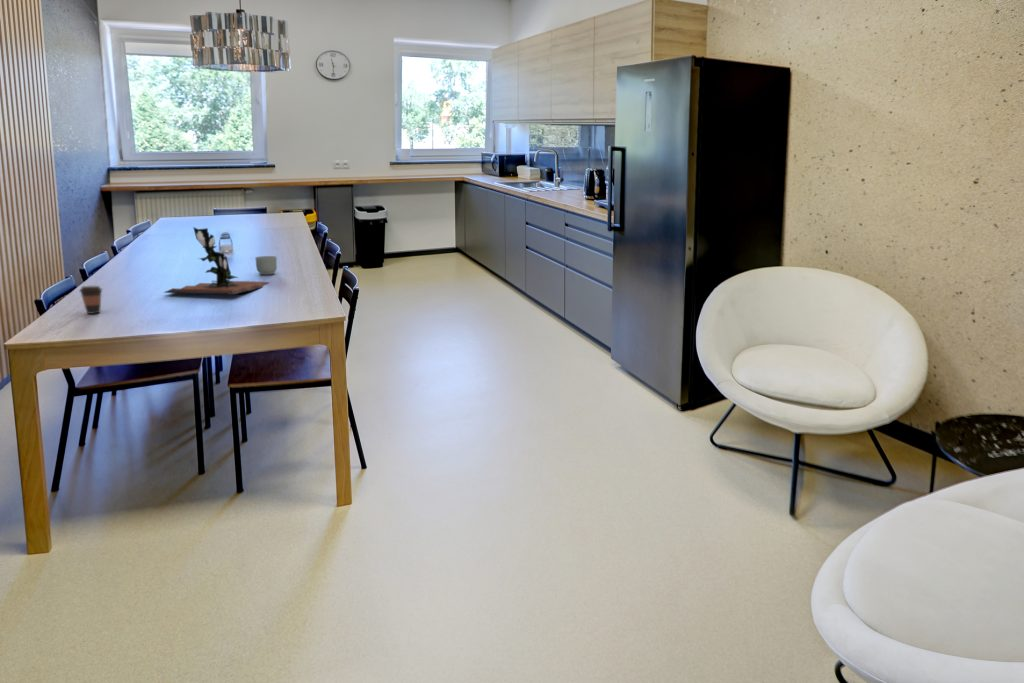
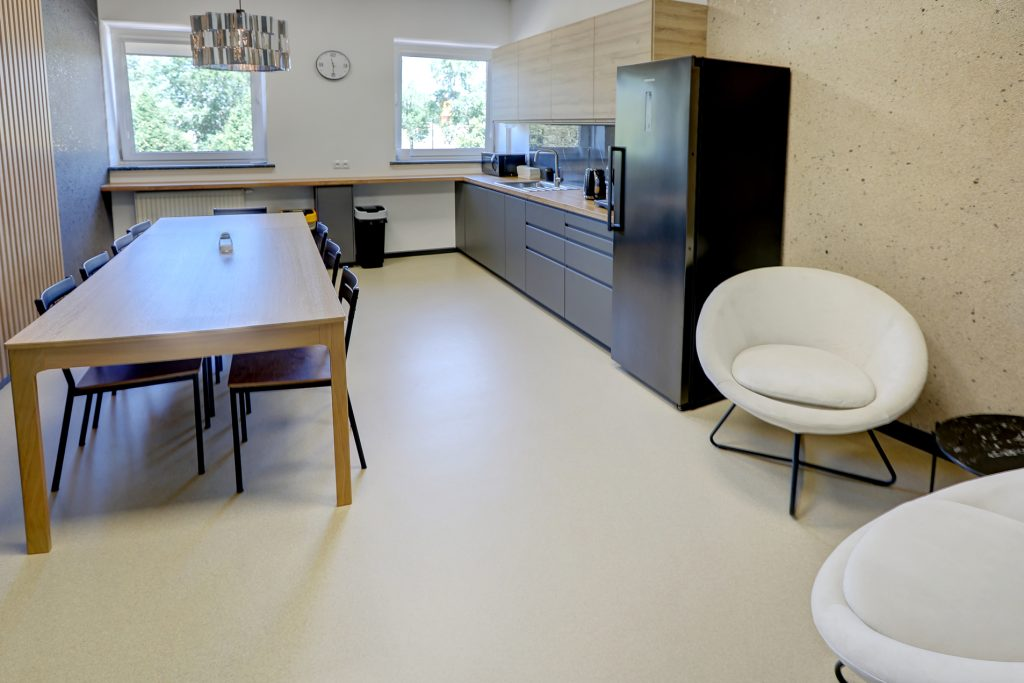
- coffee cup [78,285,104,315]
- plant [162,226,270,296]
- mug [254,255,278,275]
